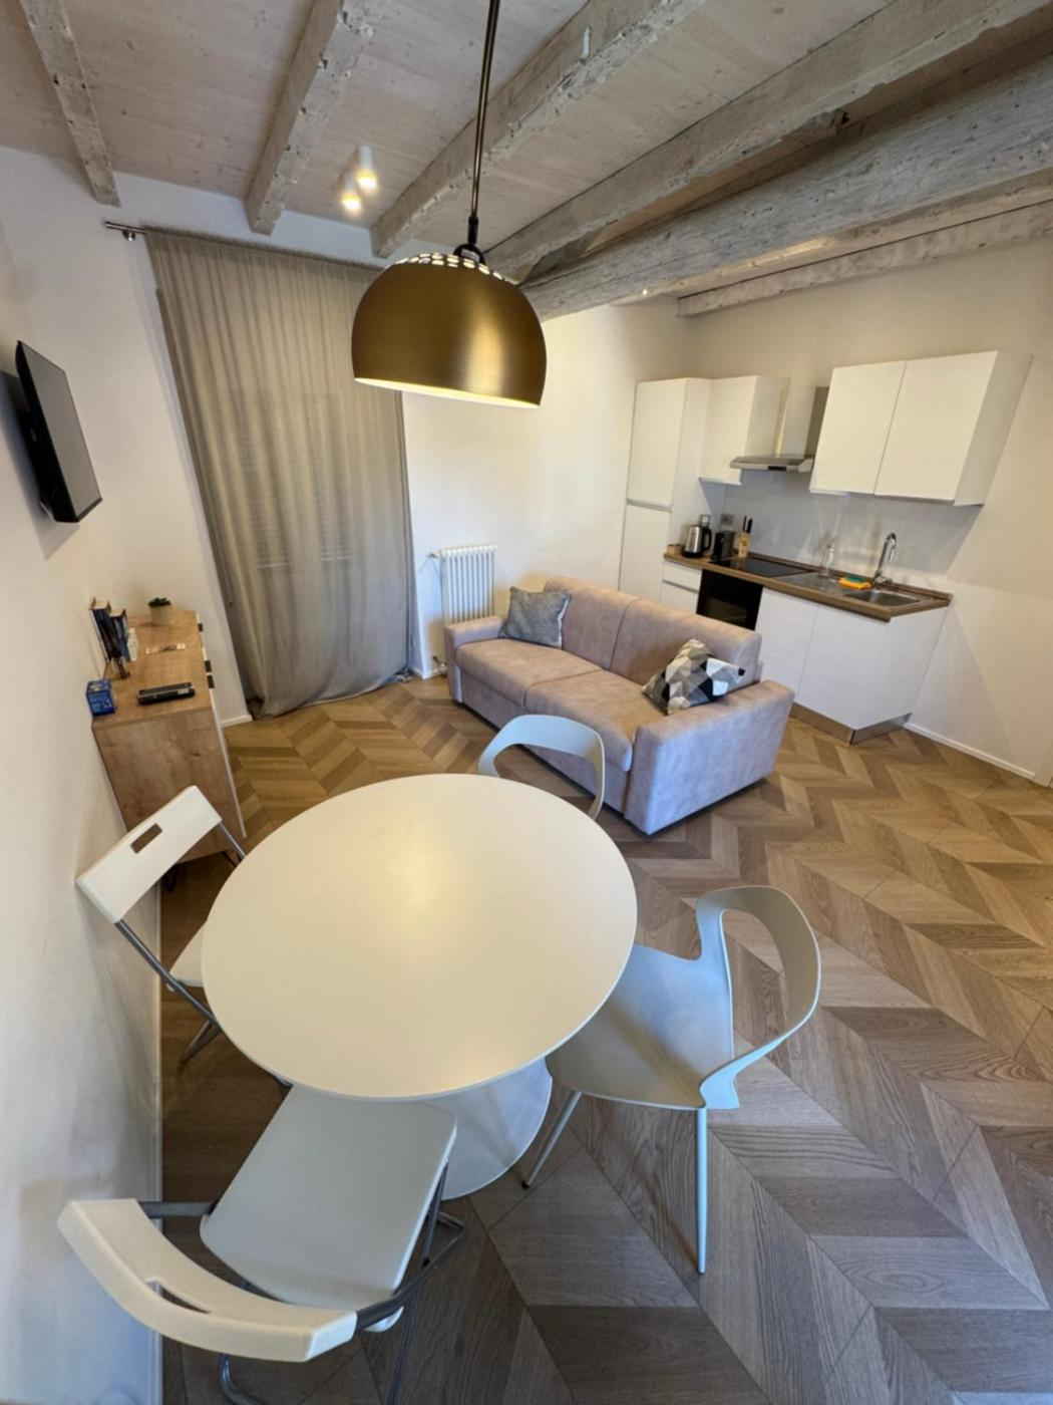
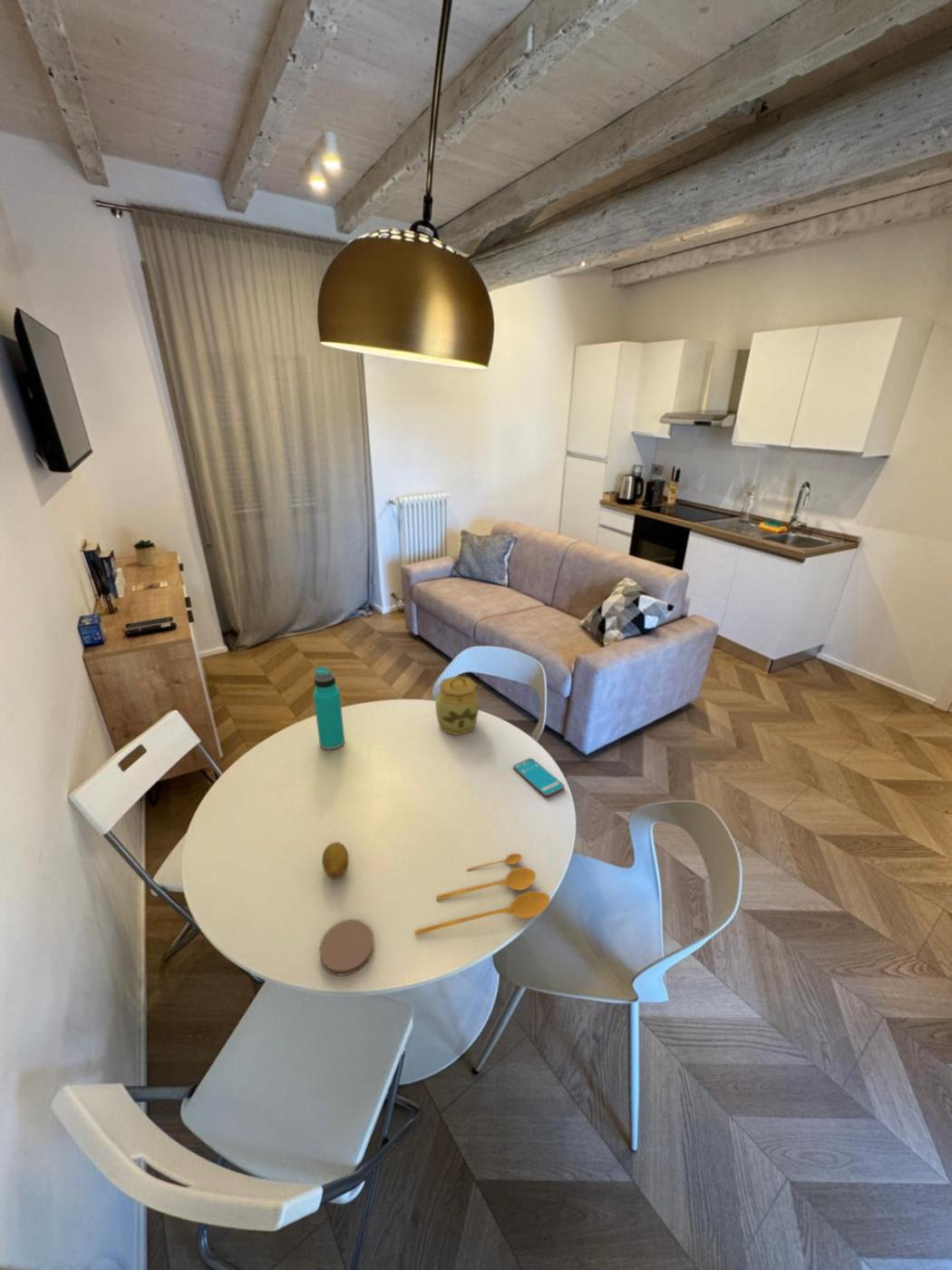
+ jar [434,675,481,736]
+ coaster [318,919,374,977]
+ smartphone [512,757,566,797]
+ spoon [413,853,551,936]
+ fruit [321,842,349,880]
+ water bottle [313,666,345,750]
